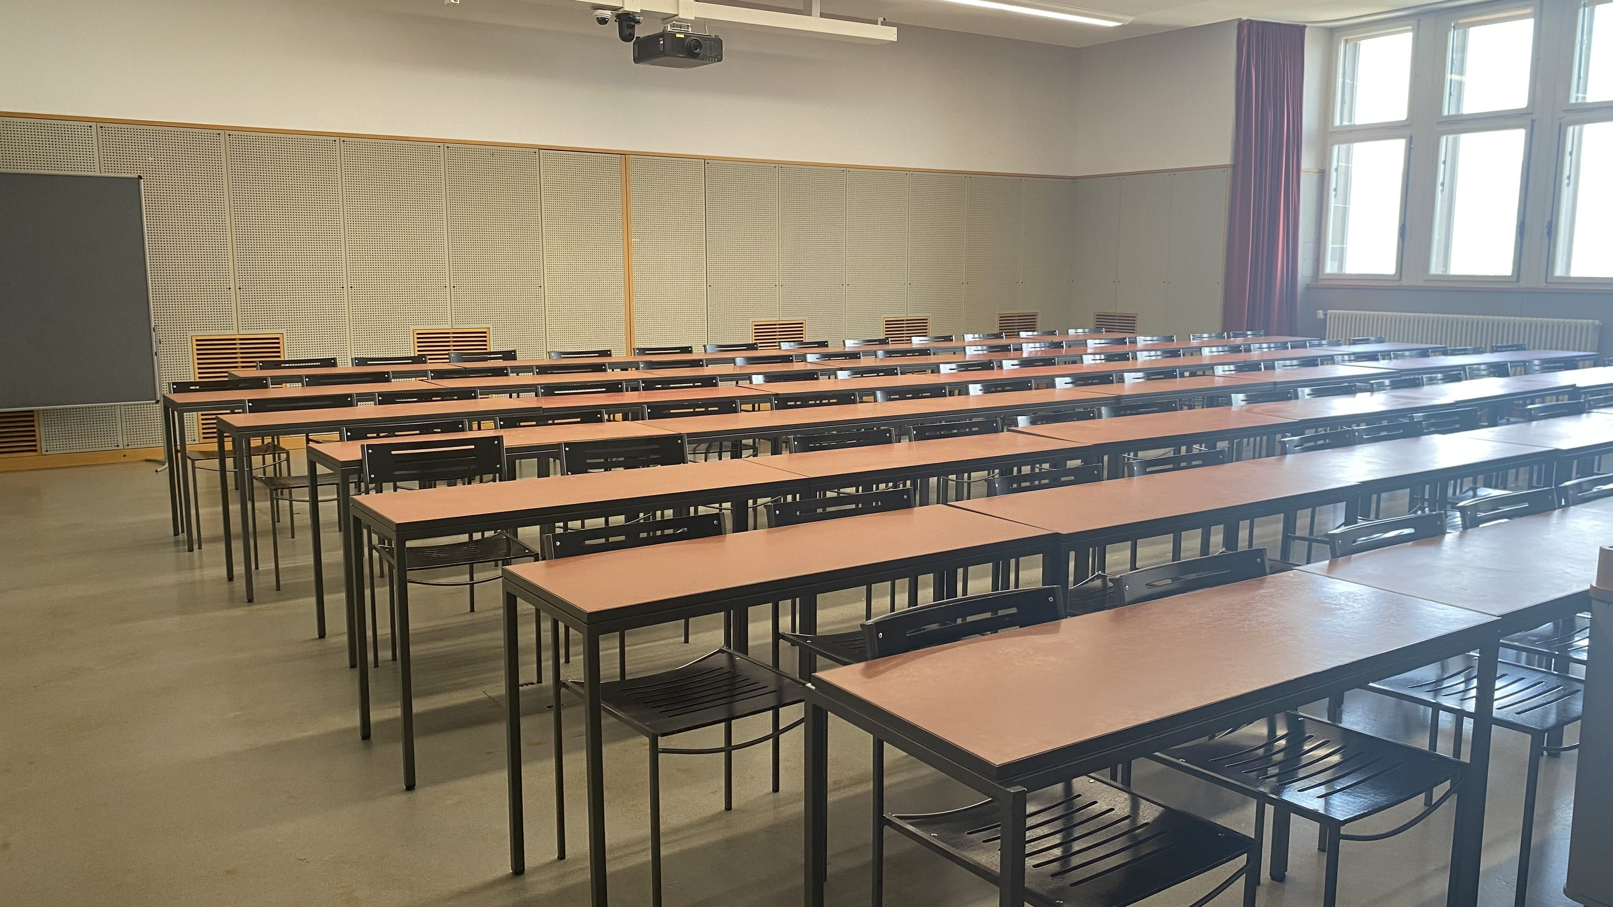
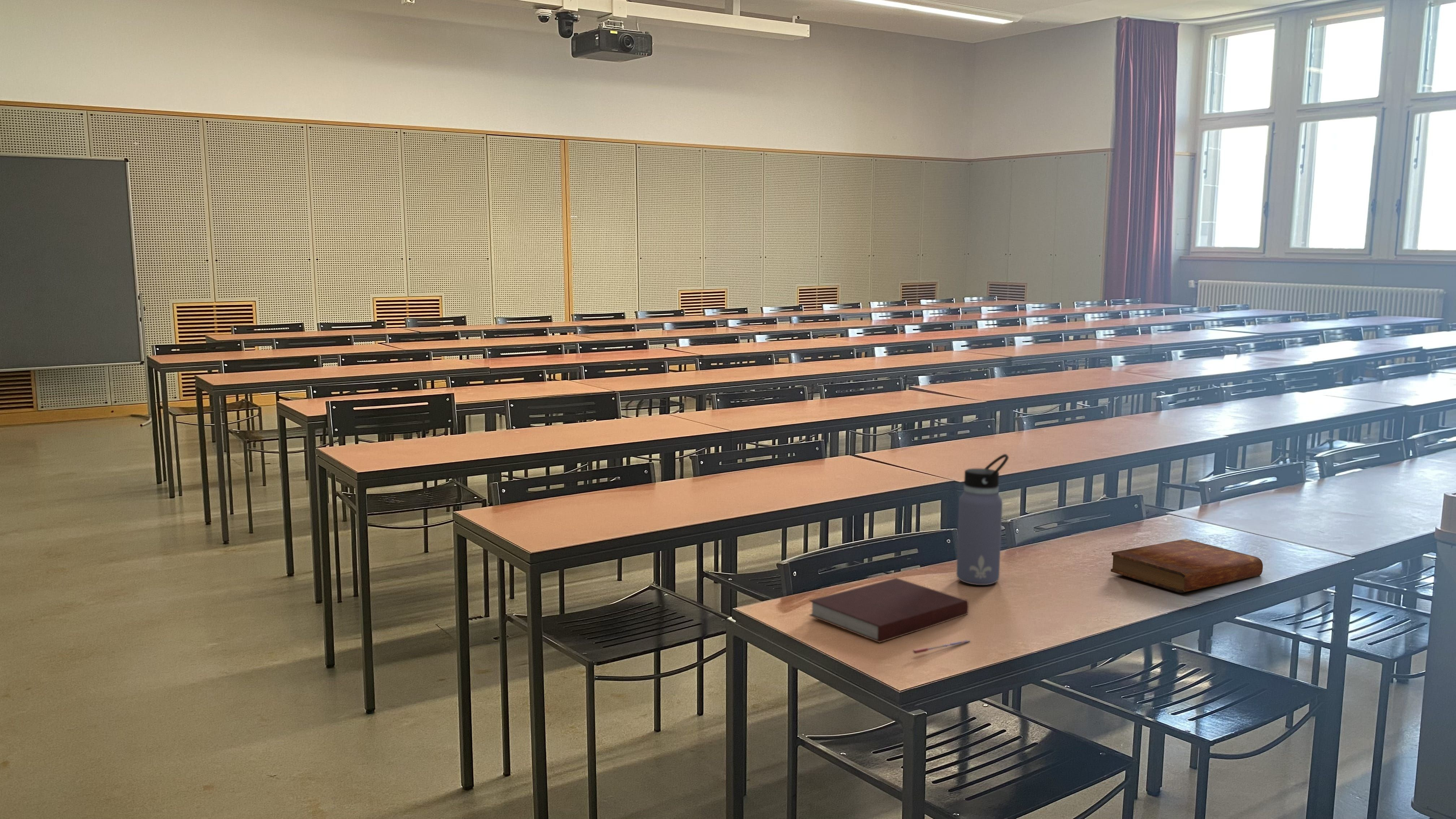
+ notebook [809,578,969,643]
+ bible [1110,539,1263,593]
+ pen [912,640,972,654]
+ water bottle [956,454,1009,585]
